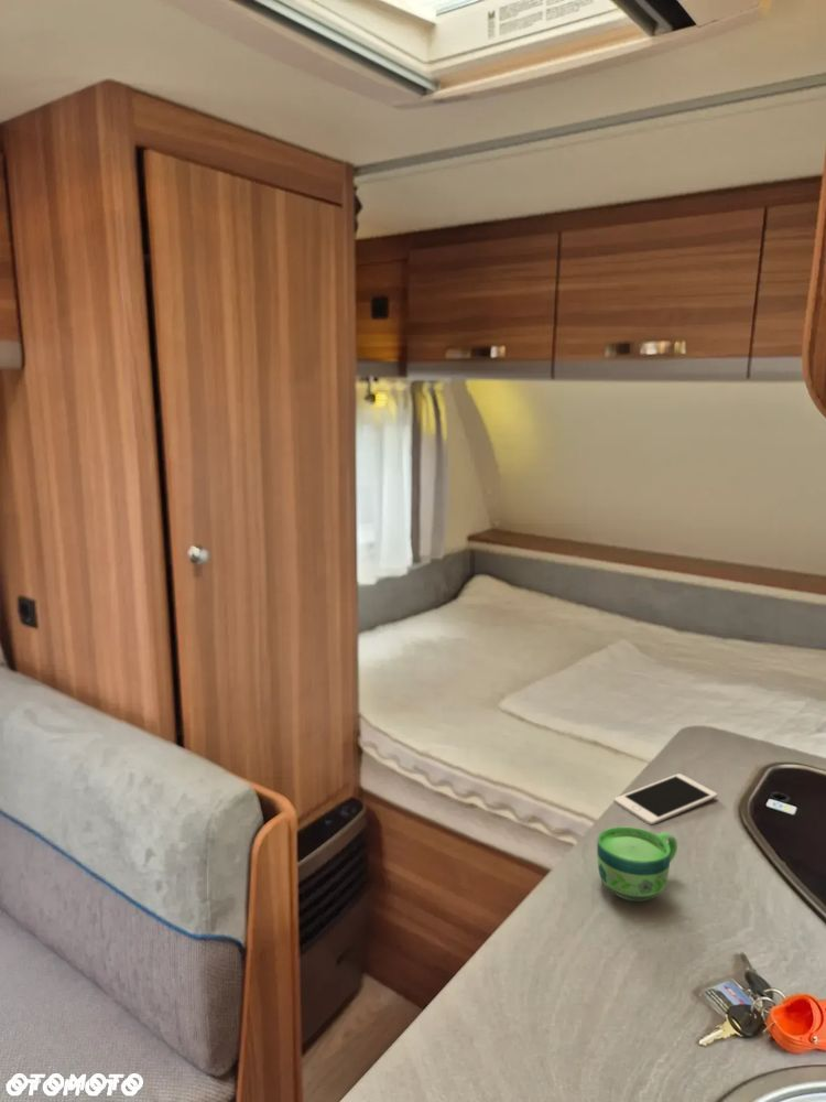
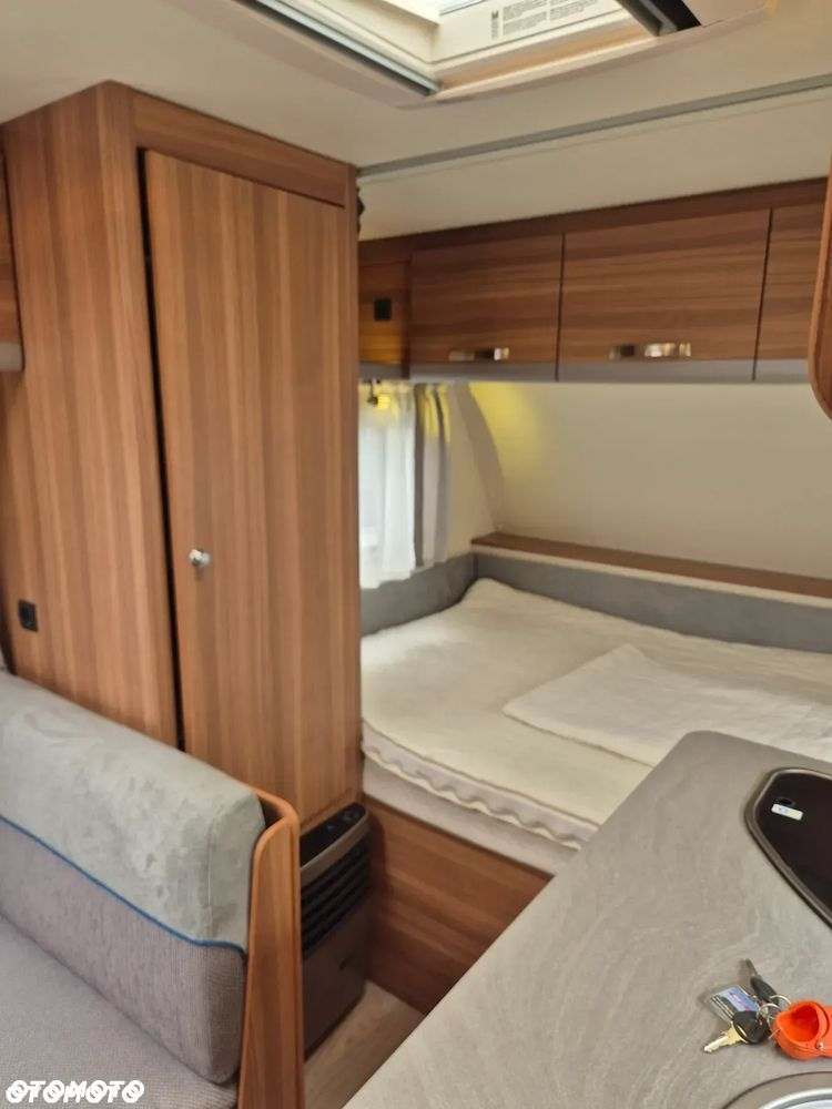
- cell phone [613,773,718,827]
- cup [596,825,678,903]
